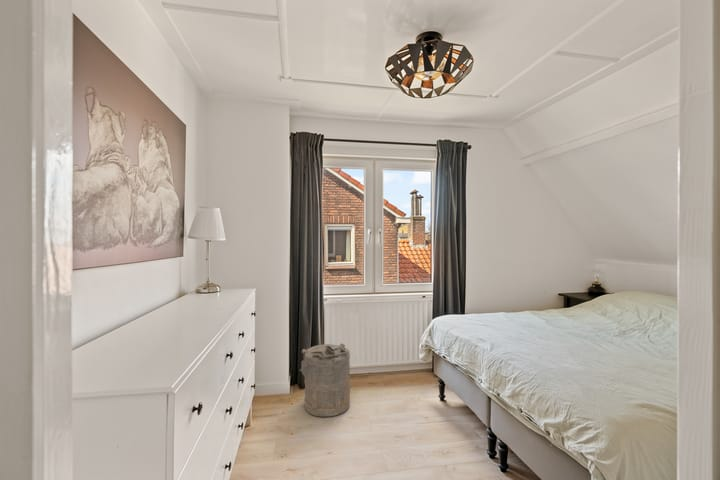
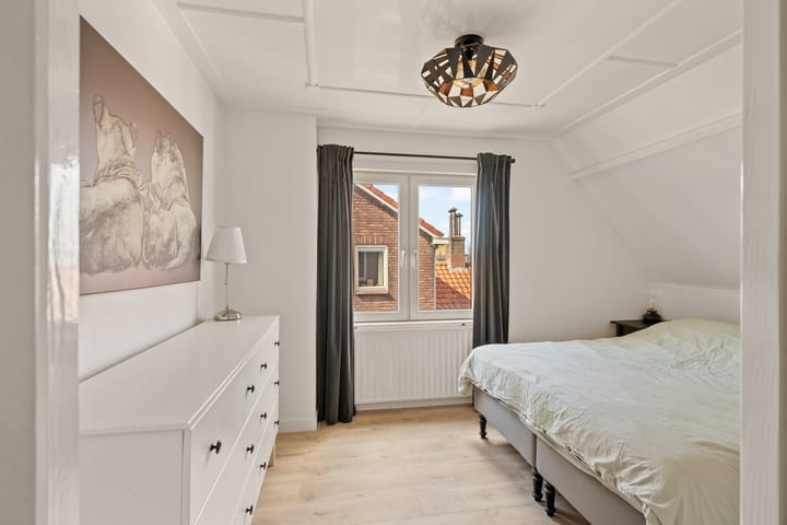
- laundry hamper [299,342,351,418]
